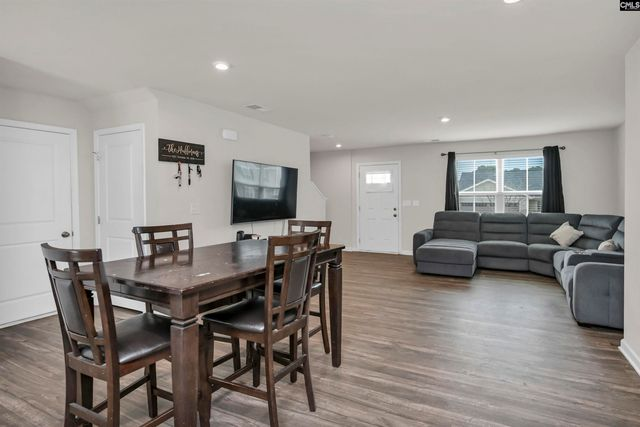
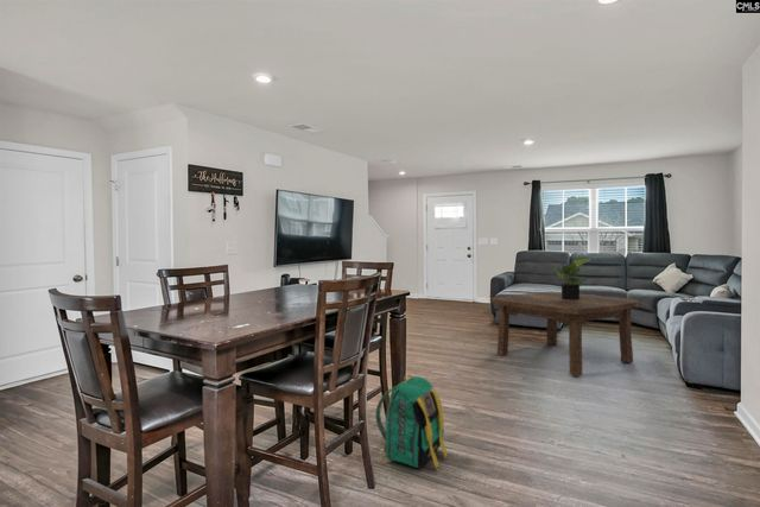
+ backpack [374,373,449,471]
+ potted plant [552,256,593,300]
+ coffee table [489,291,641,378]
